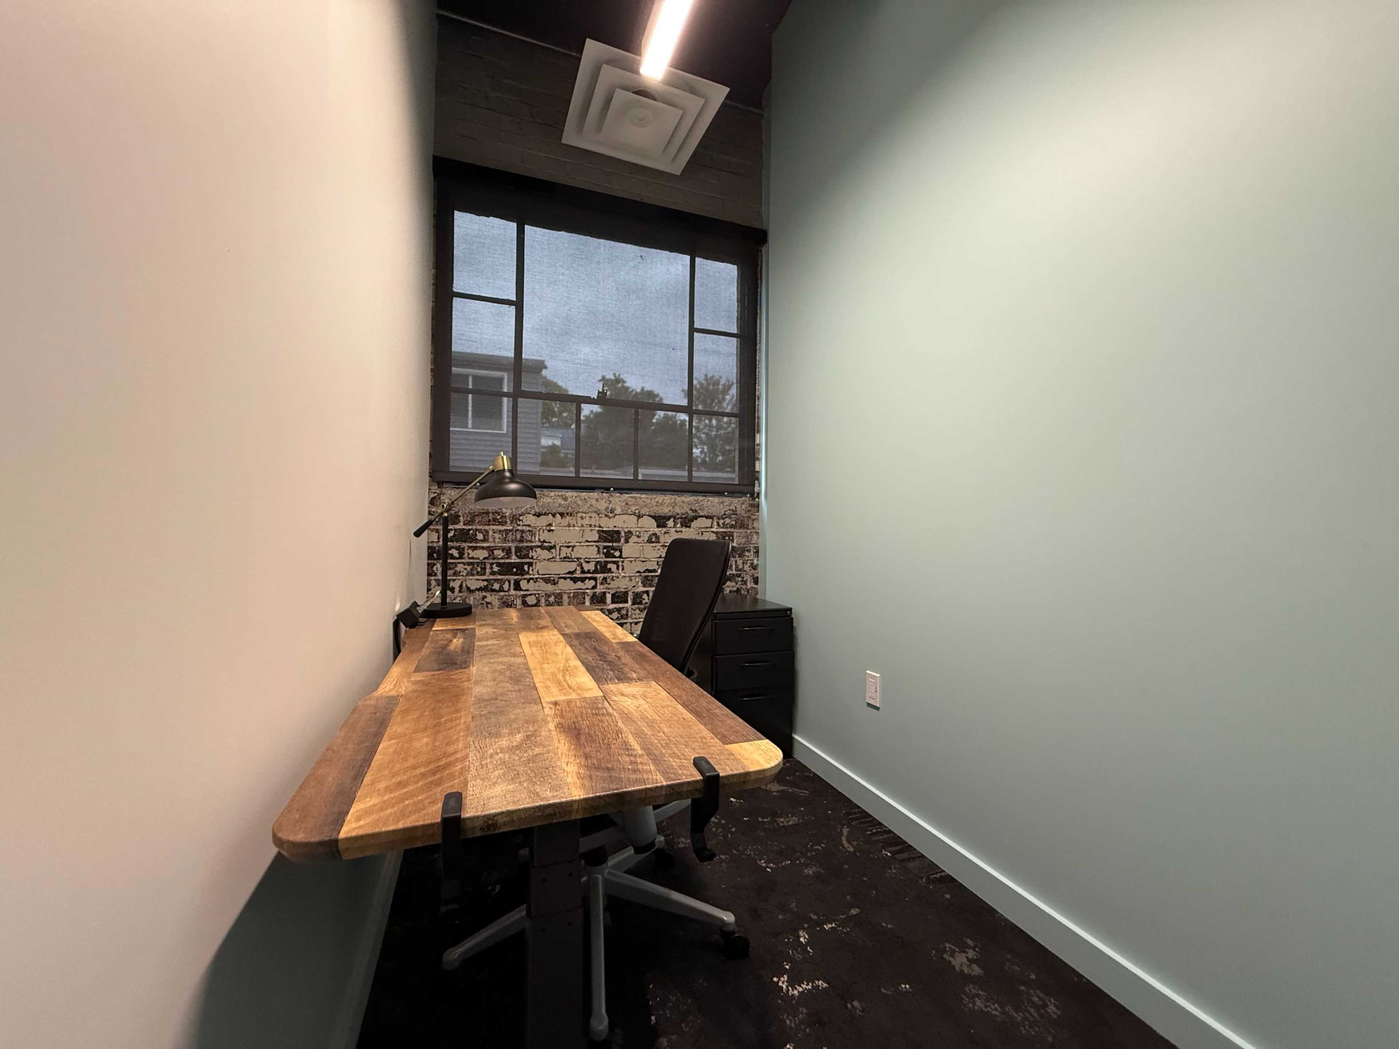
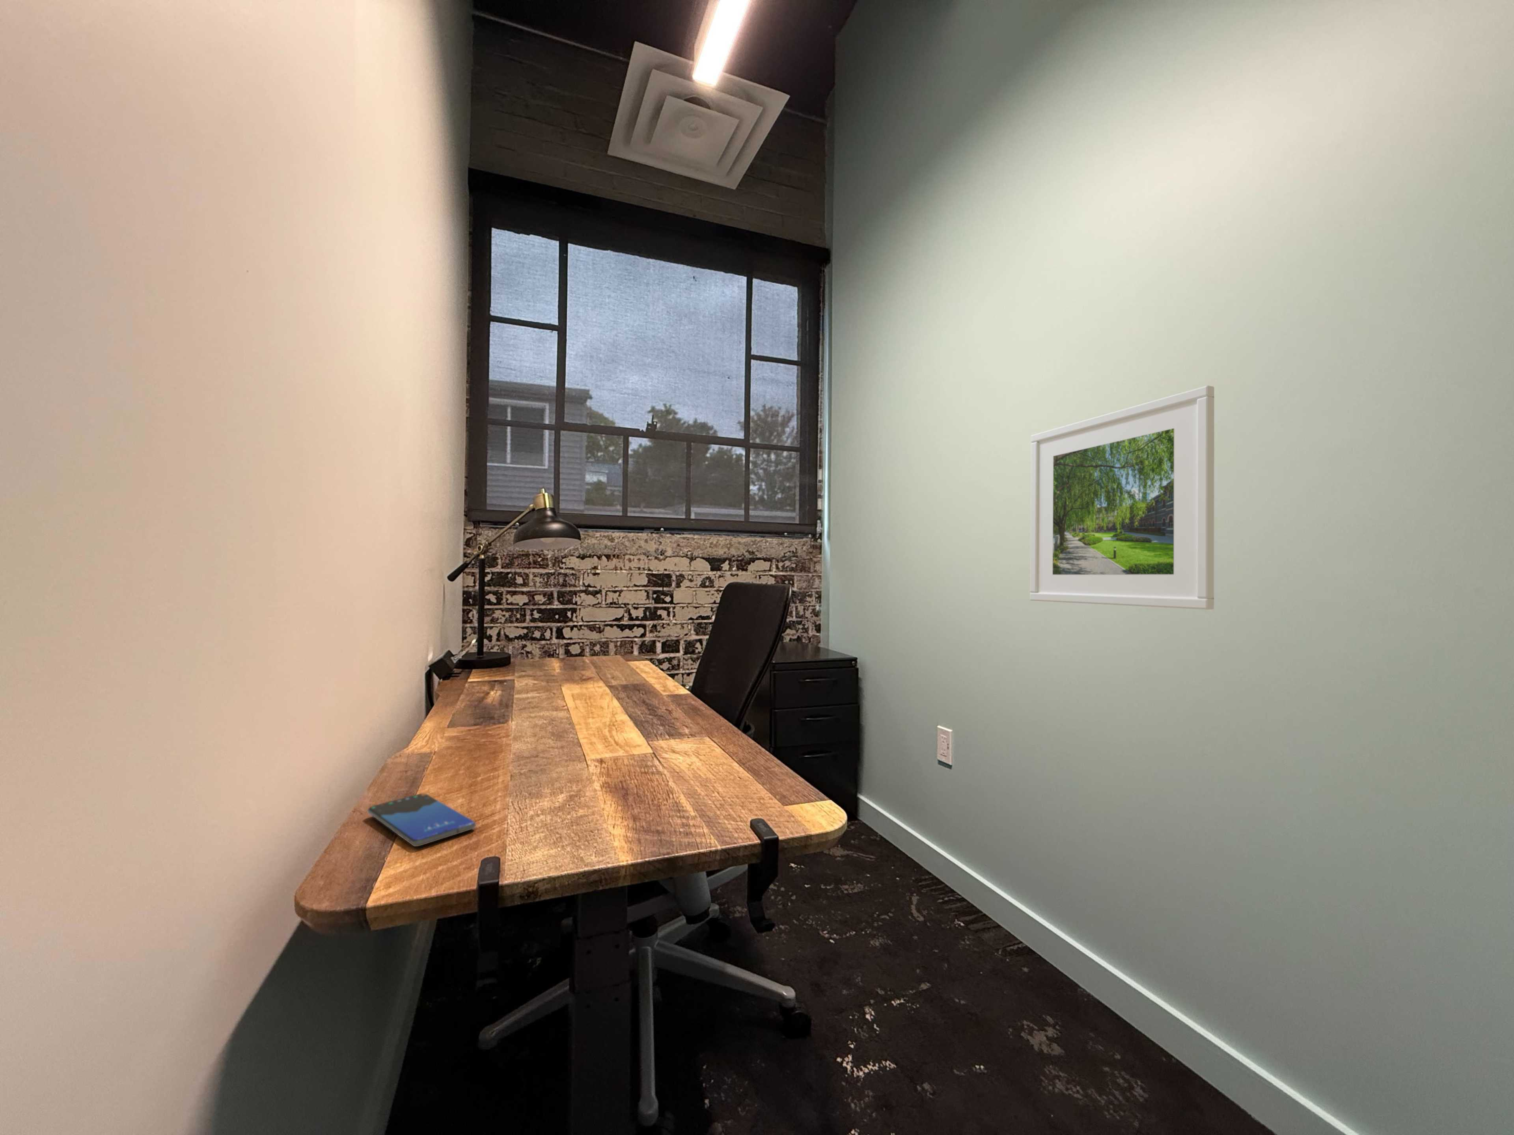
+ smartphone [367,793,477,846]
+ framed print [1030,385,1215,610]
